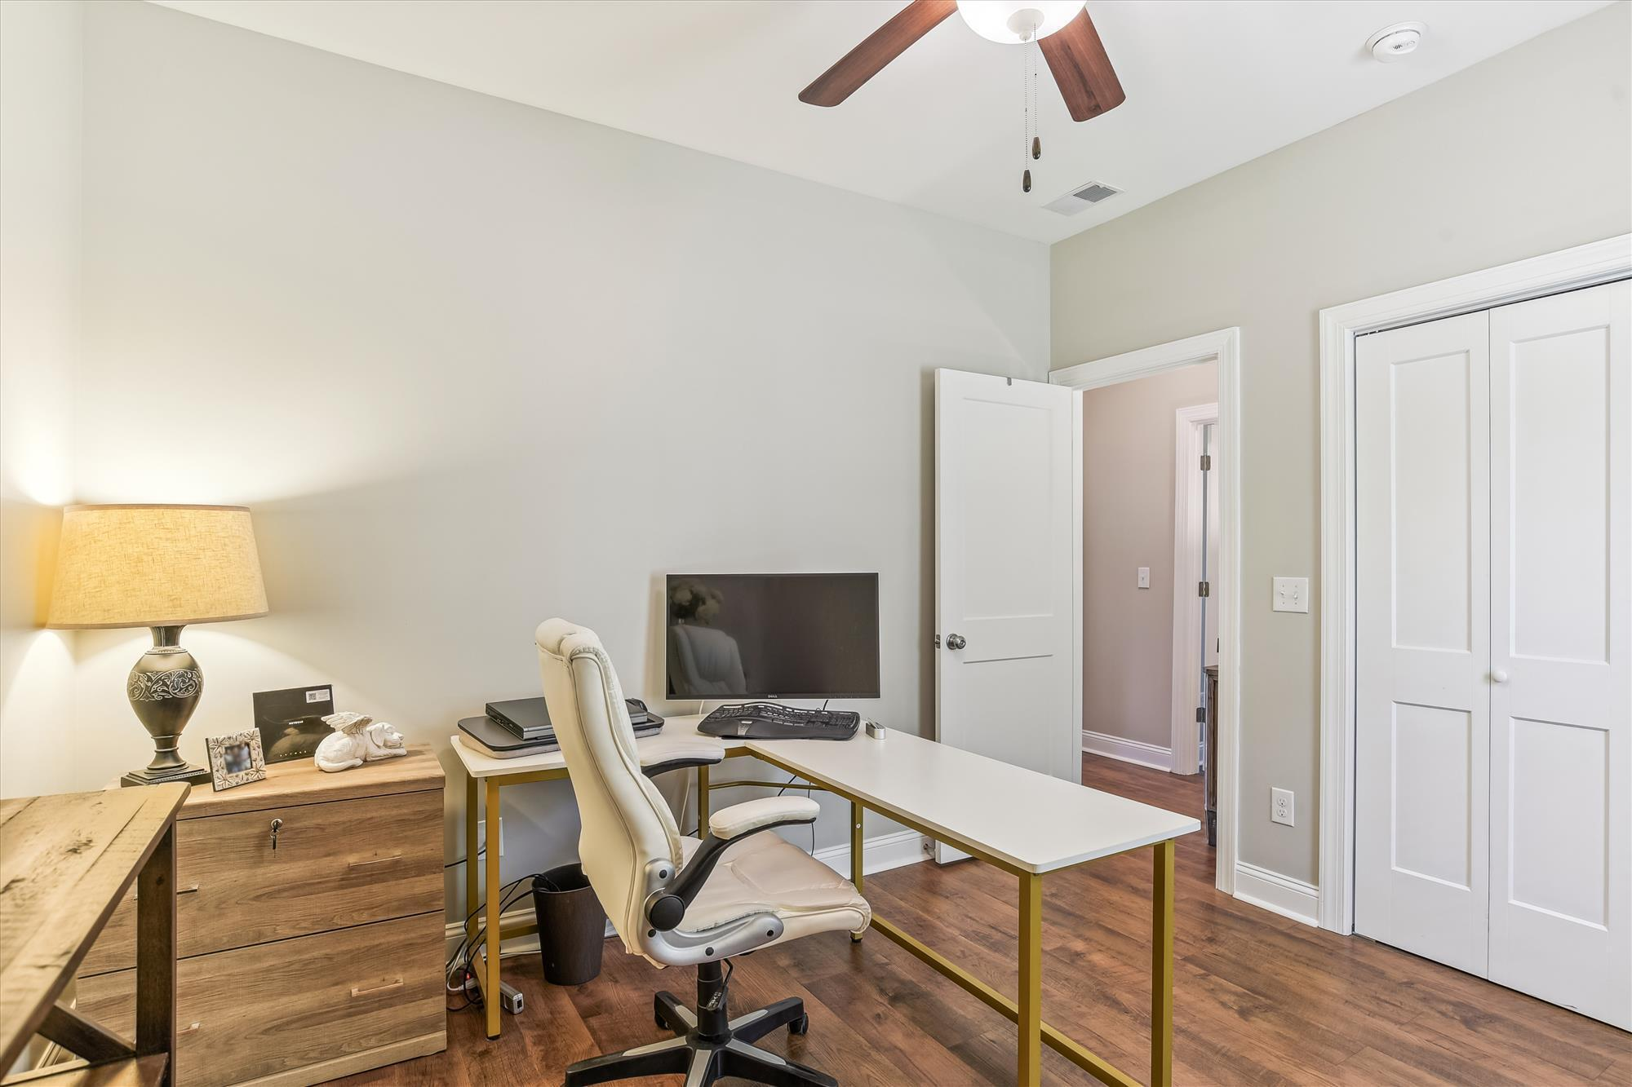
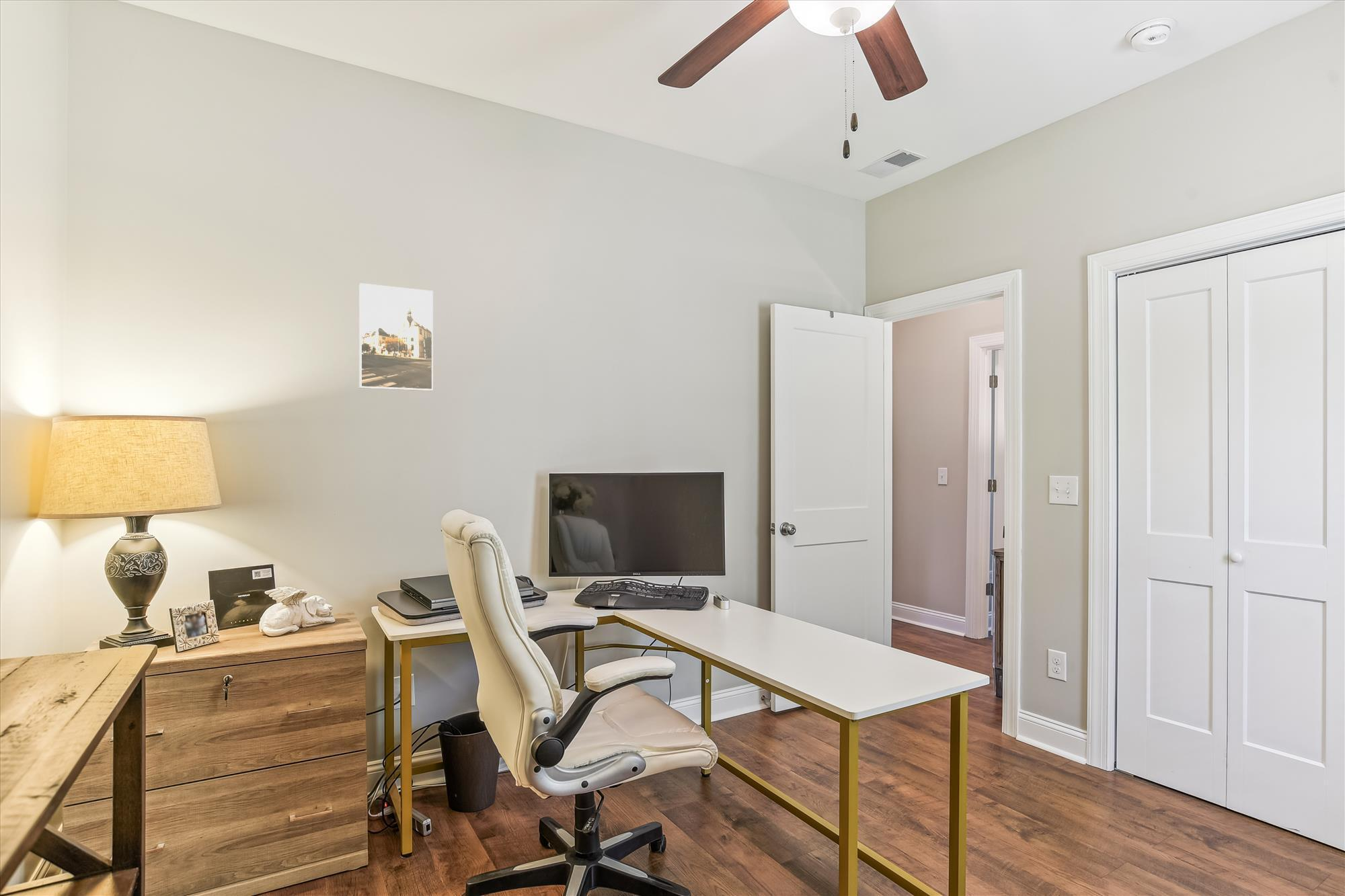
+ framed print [358,282,434,391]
